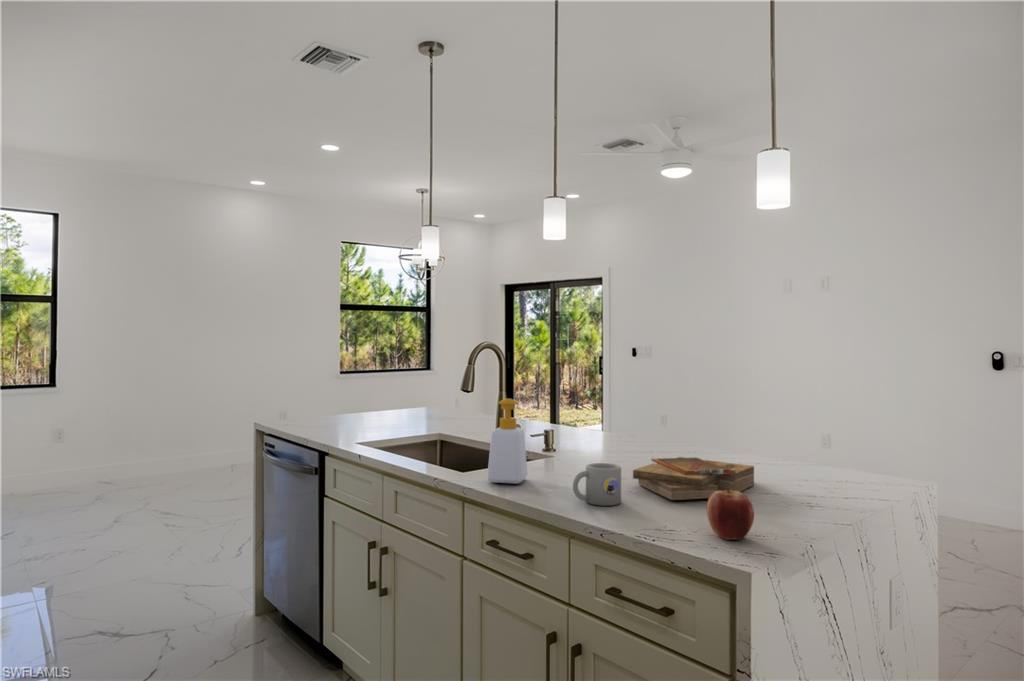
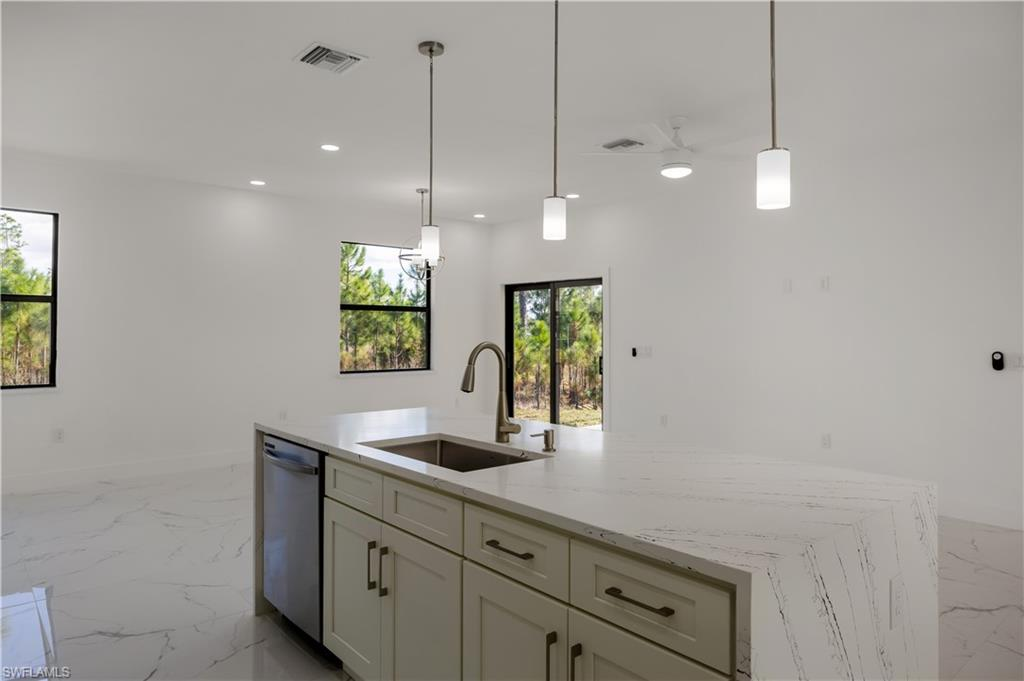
- soap bottle [486,398,528,485]
- clipboard [632,456,755,501]
- mug [572,462,622,507]
- apple [705,487,755,541]
